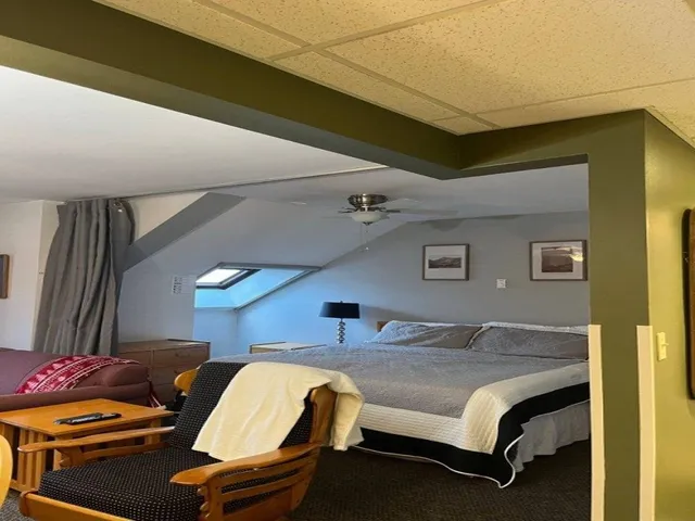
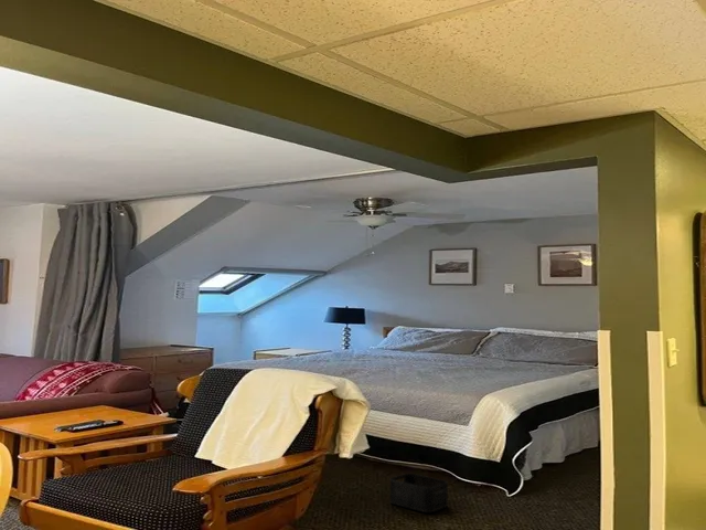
+ storage bin [389,473,449,513]
